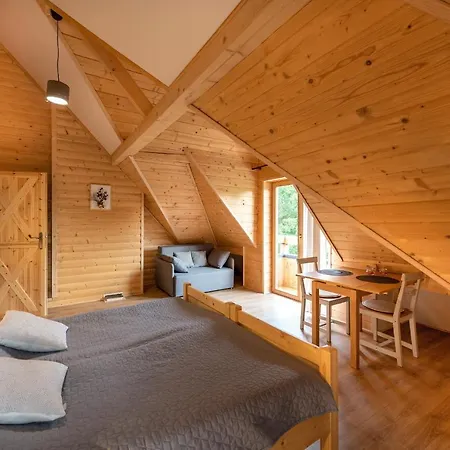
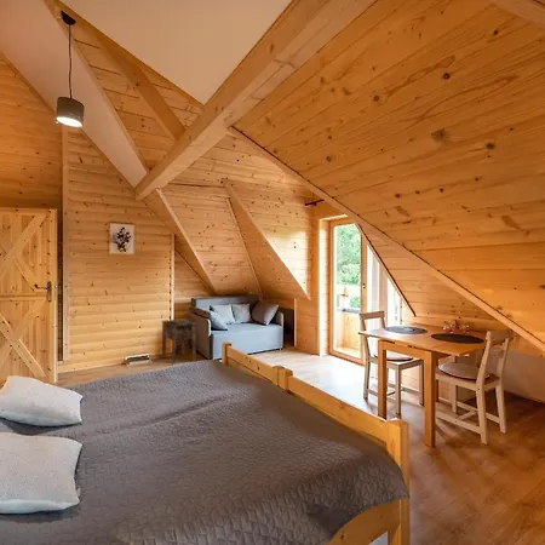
+ side table [161,319,197,366]
